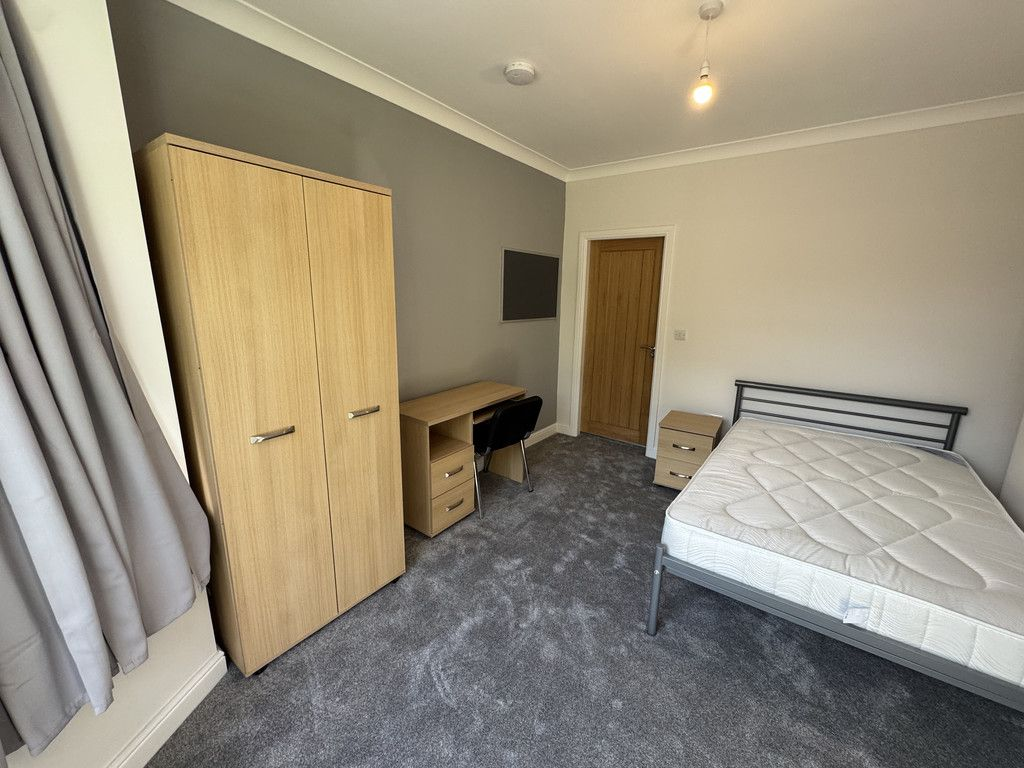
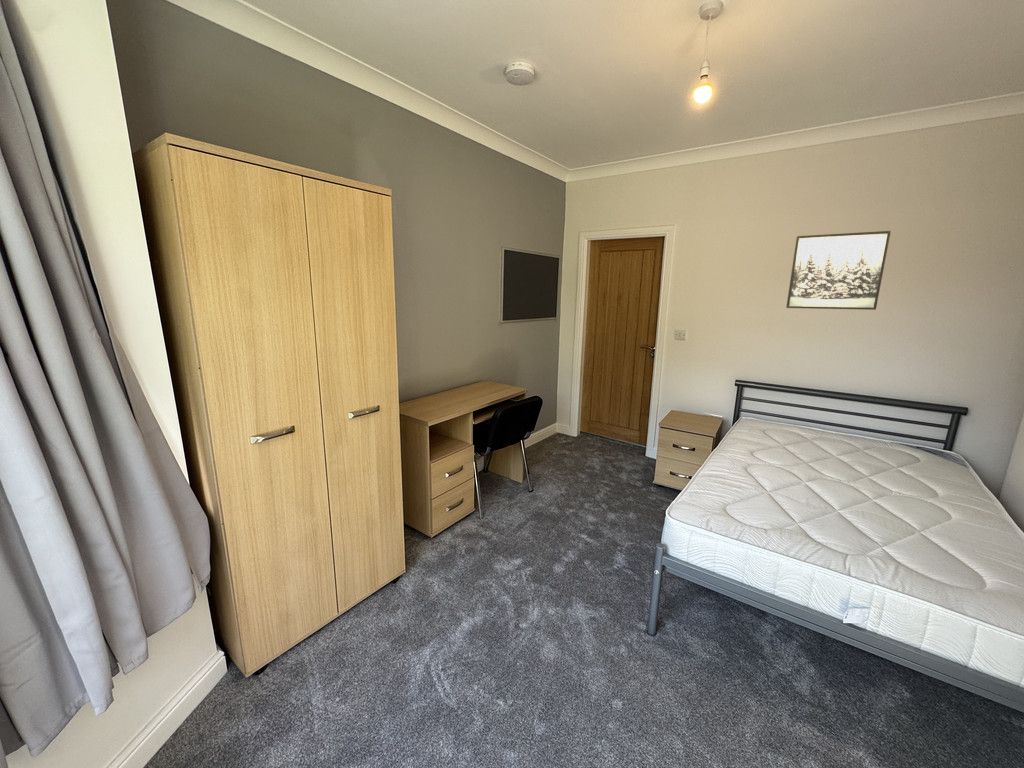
+ wall art [785,230,892,311]
